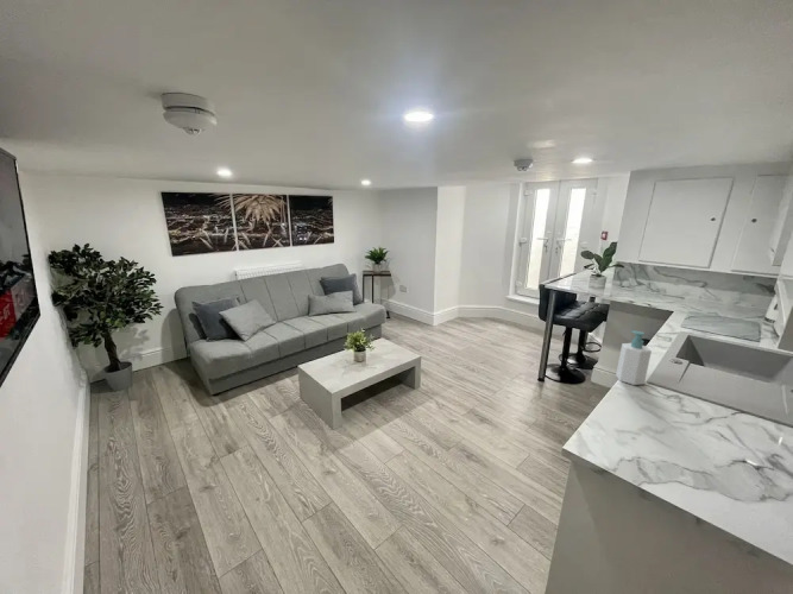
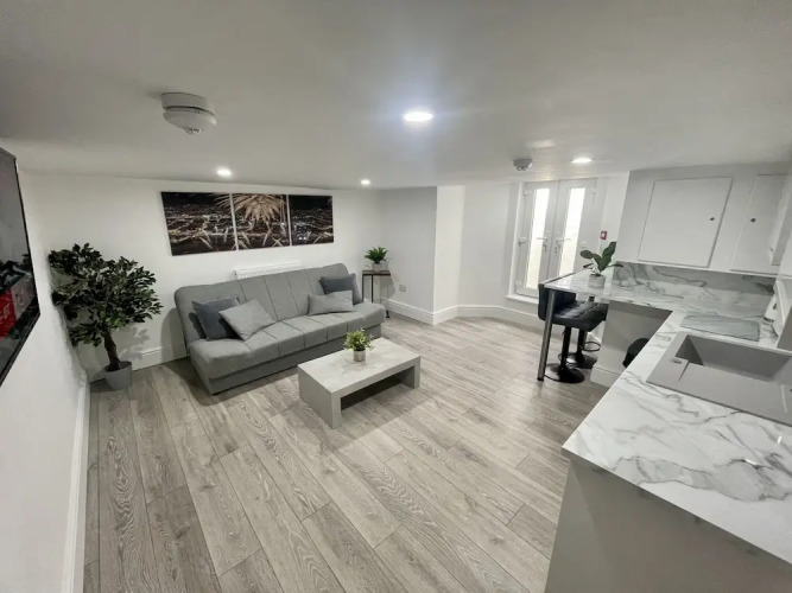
- soap bottle [615,329,653,386]
